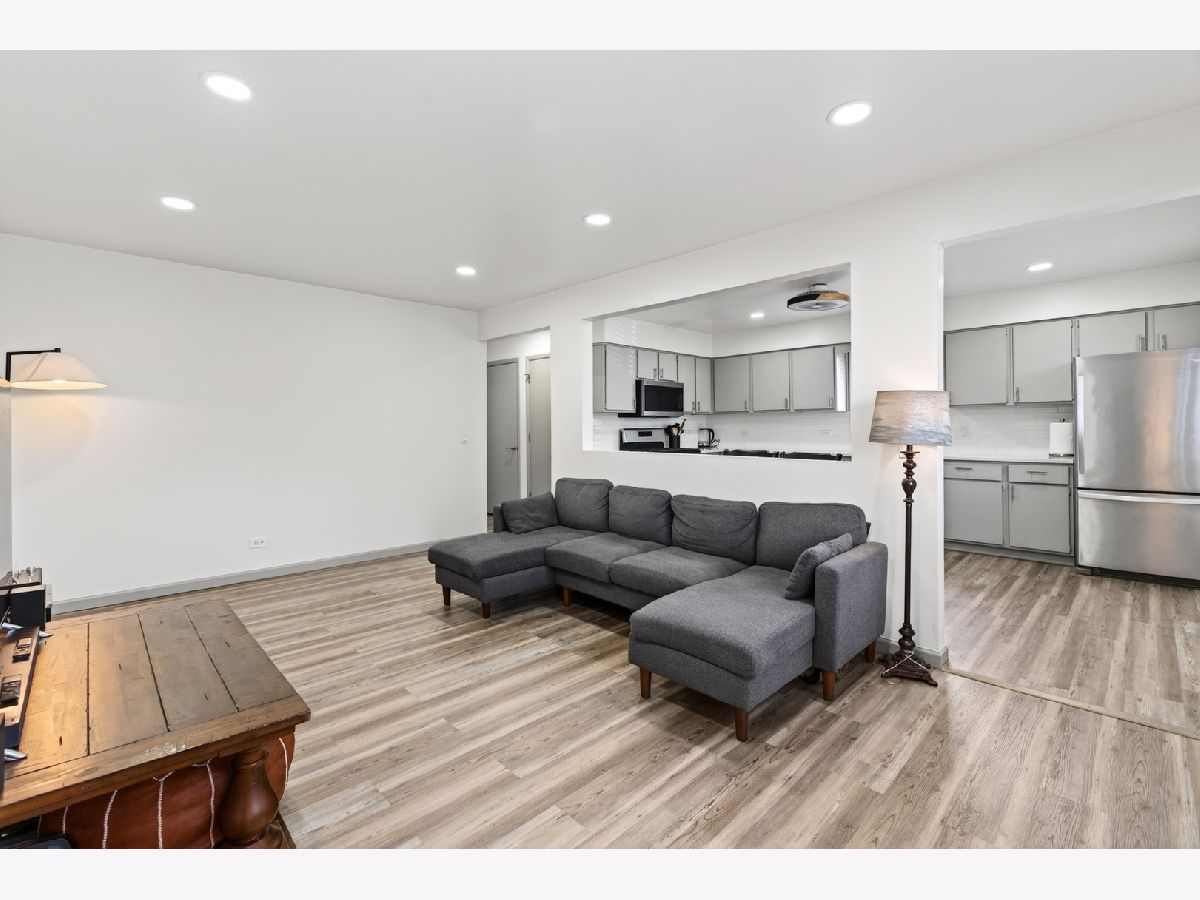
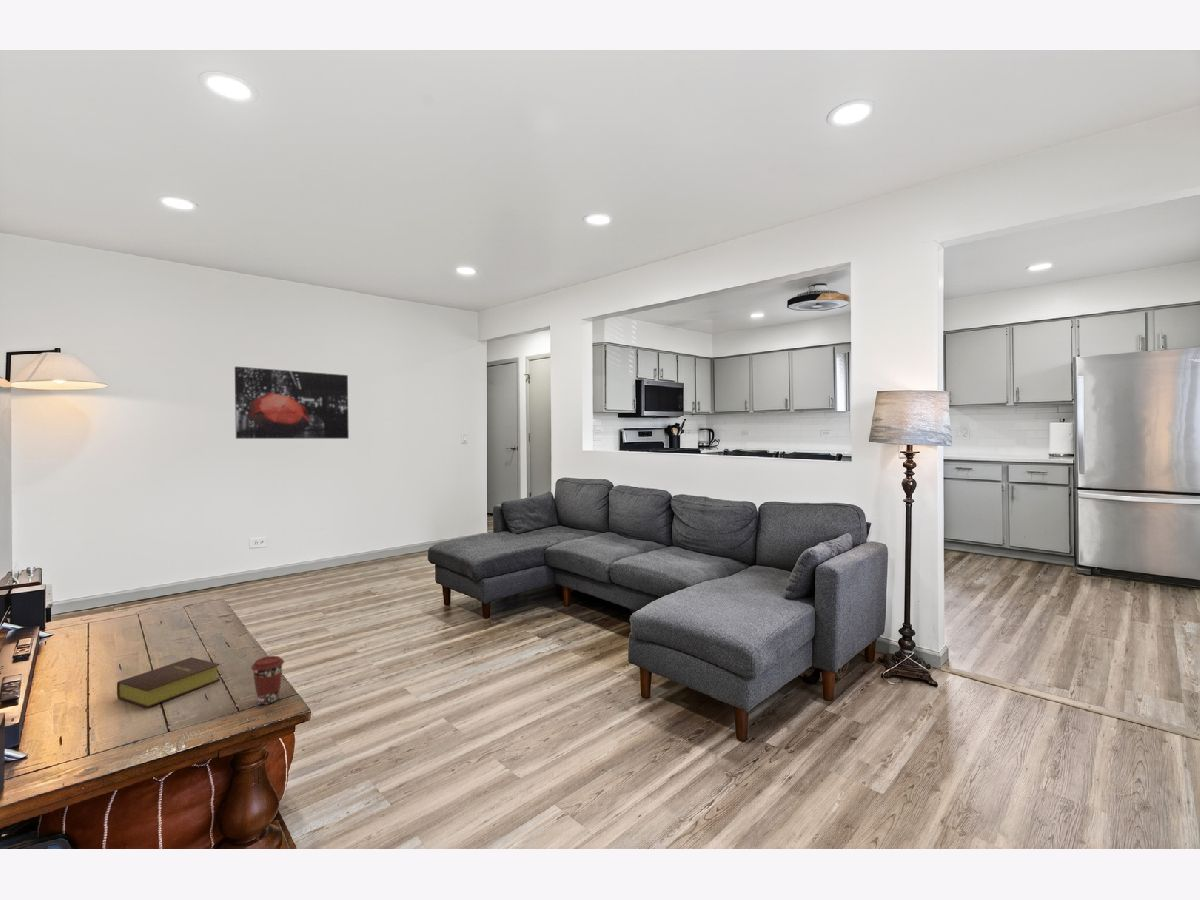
+ wall art [234,366,350,440]
+ coffee cup [250,655,285,705]
+ bible [116,656,221,709]
